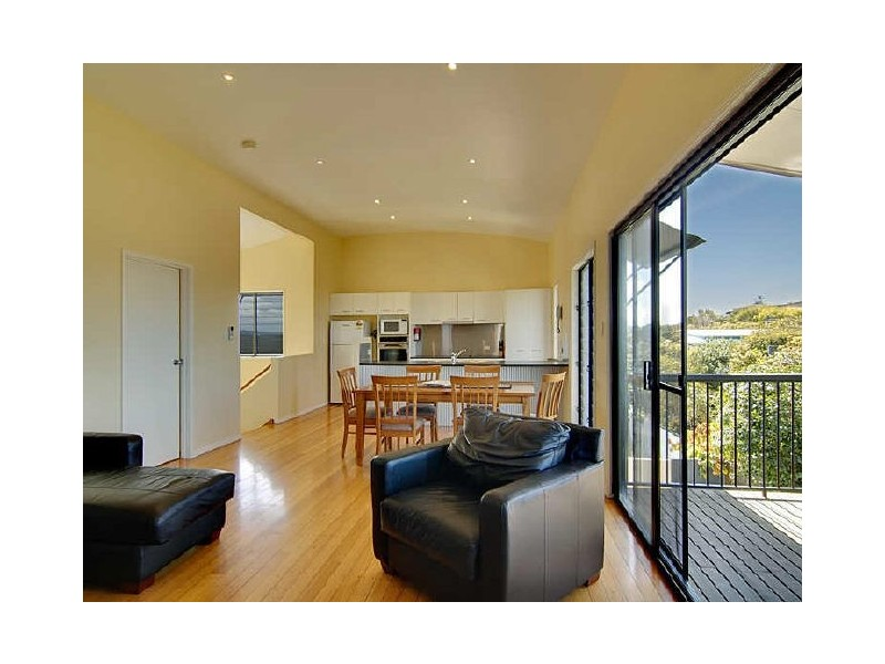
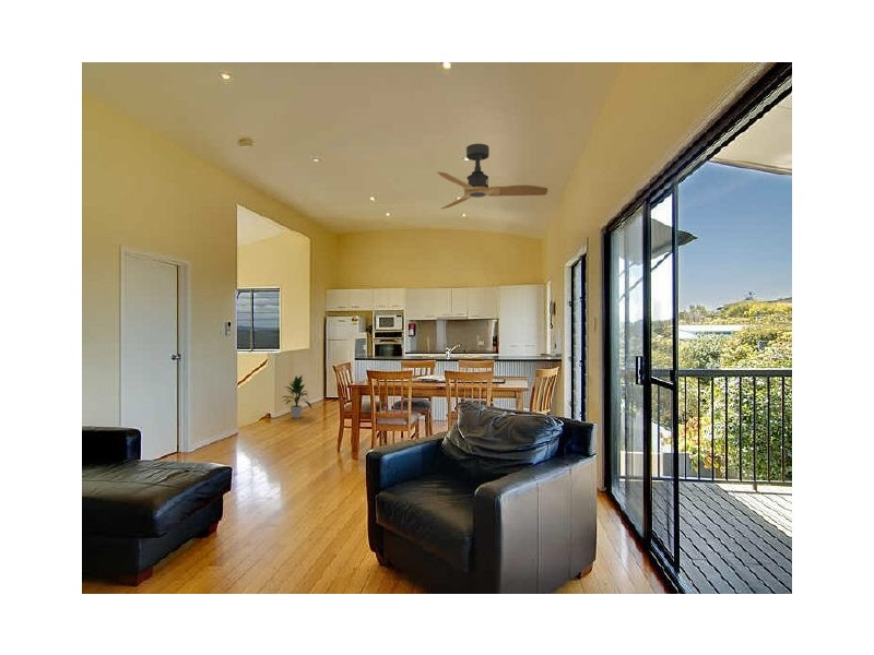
+ indoor plant [280,373,312,419]
+ ceiling fan [436,143,550,210]
